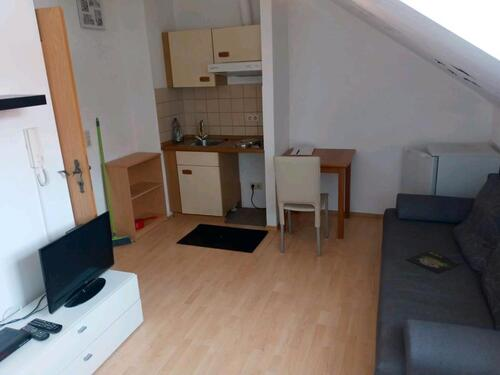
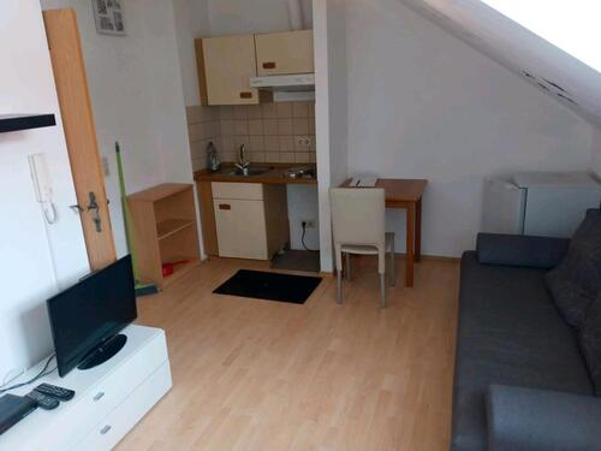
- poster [405,250,463,274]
